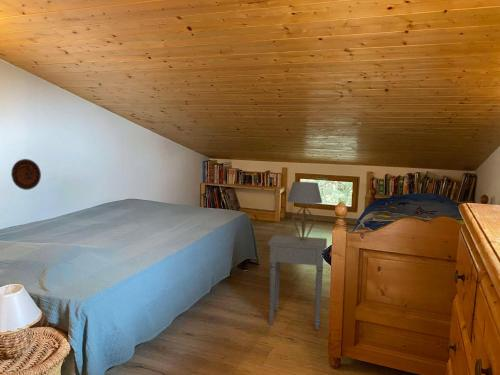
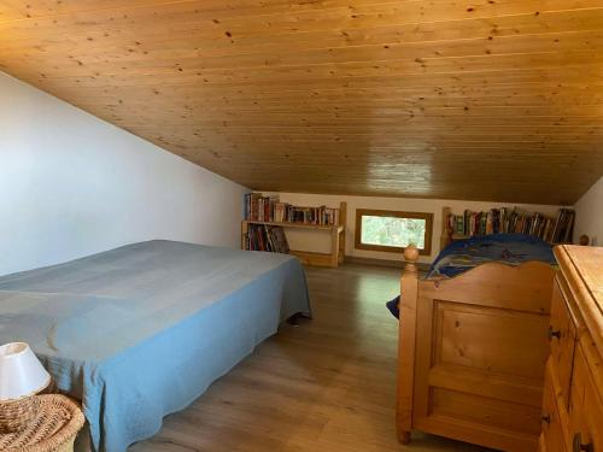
- table lamp [286,181,323,241]
- nightstand [267,234,328,331]
- decorative plate [10,158,42,191]
